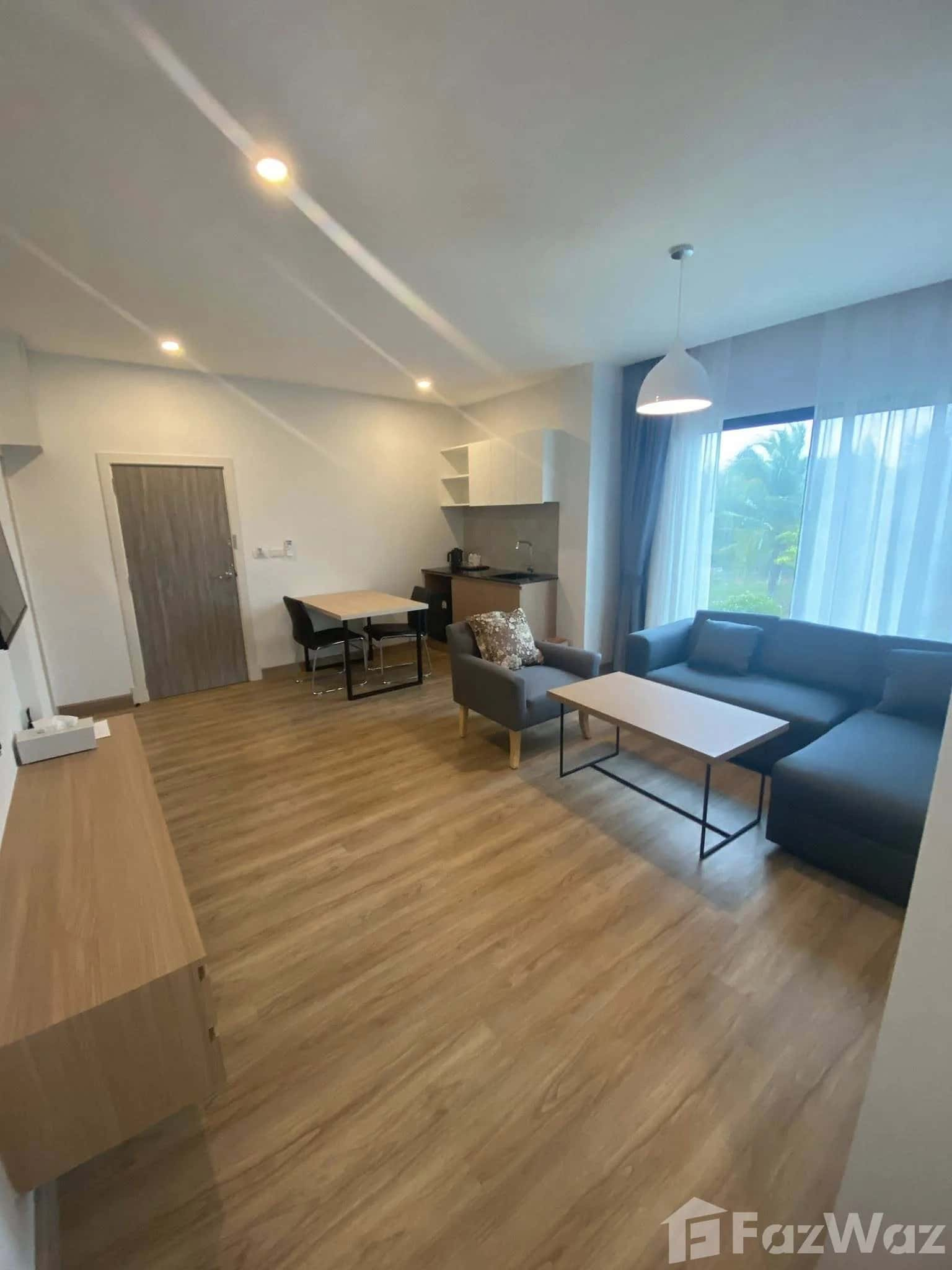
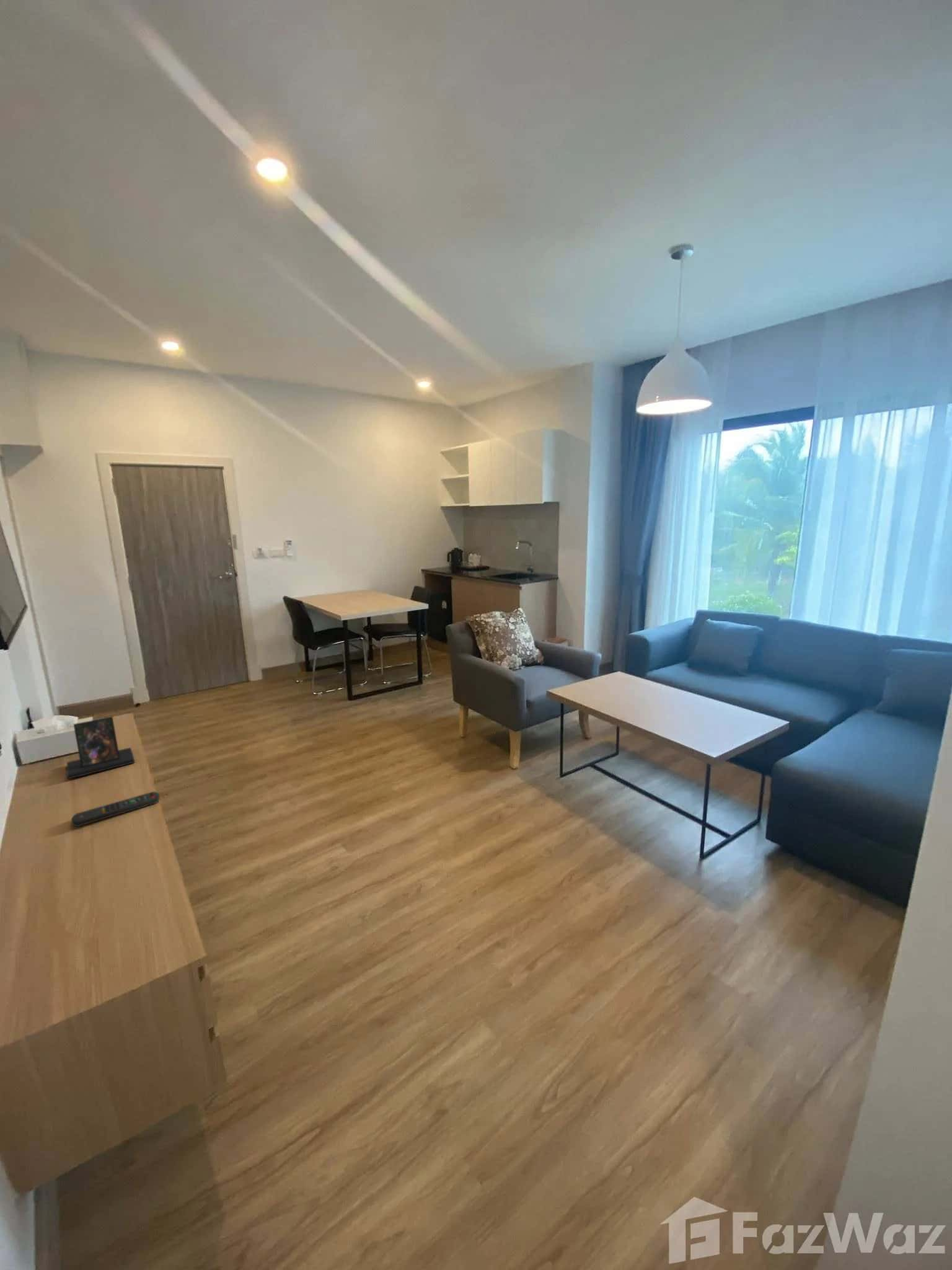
+ remote control [71,791,161,827]
+ photo frame [66,716,135,780]
